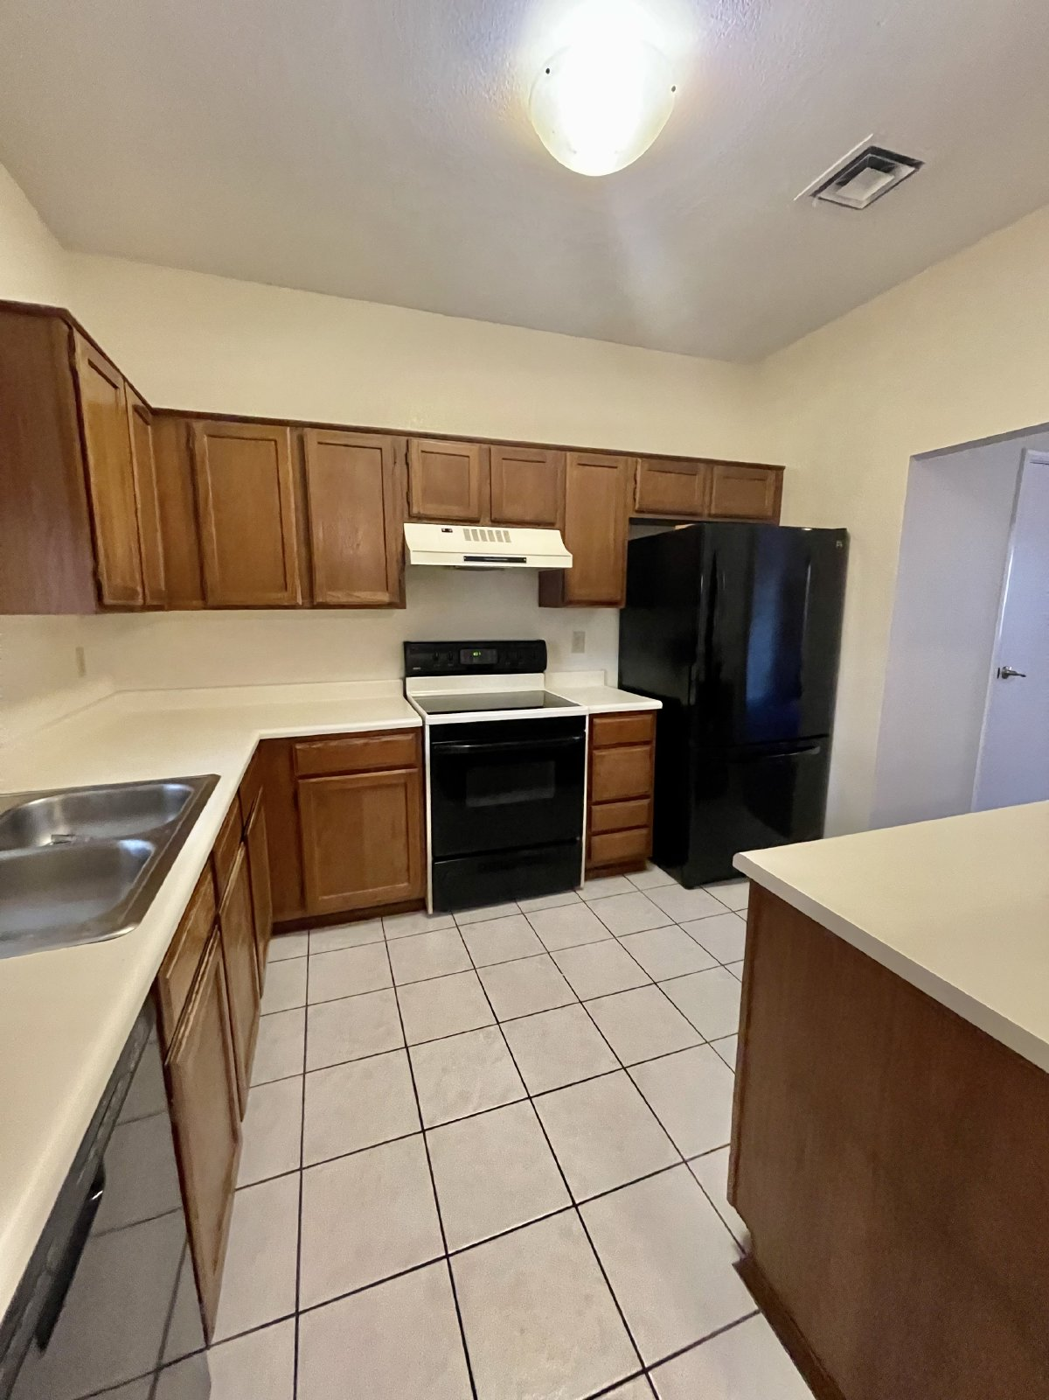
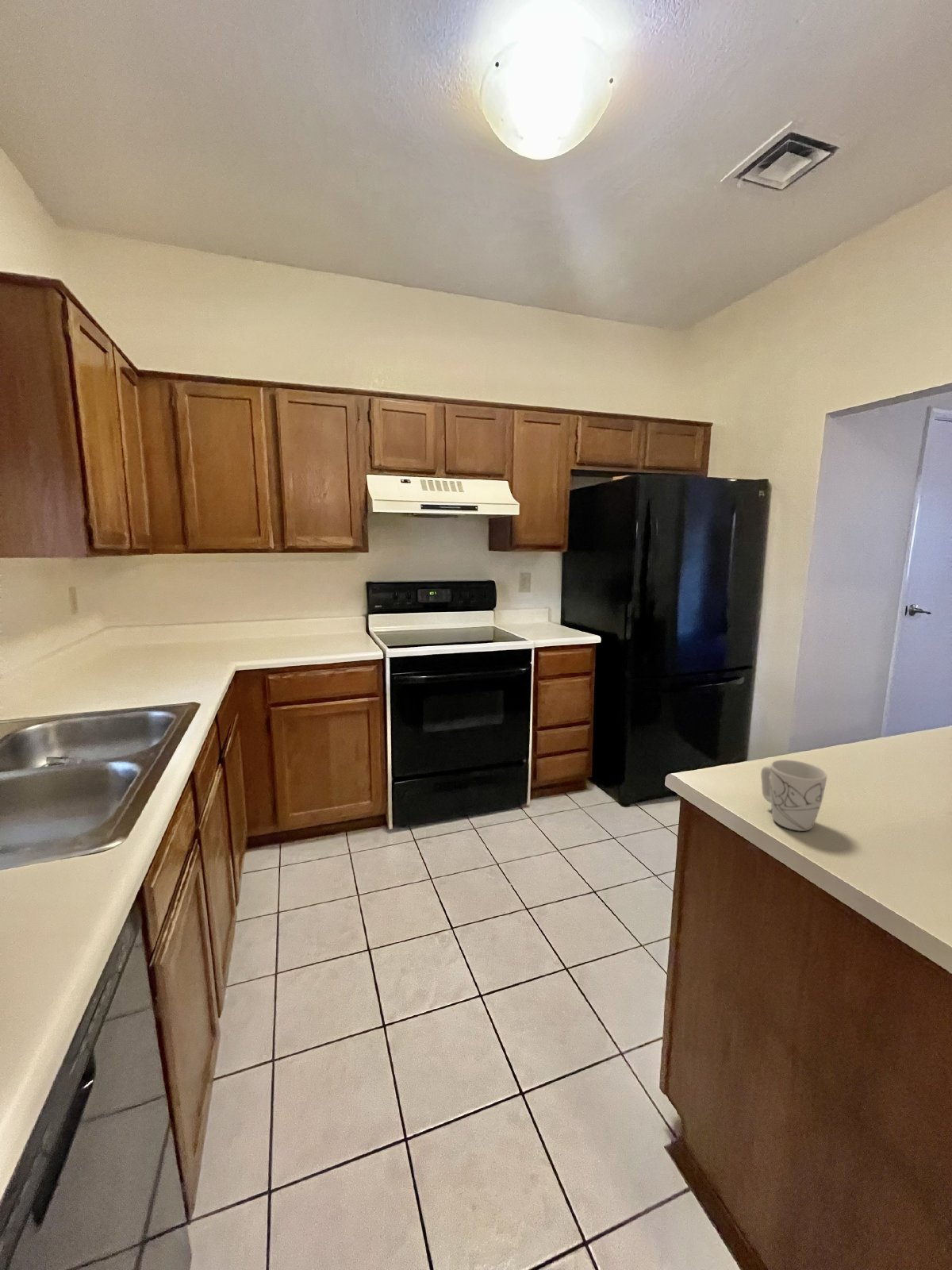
+ mug [760,759,827,832]
